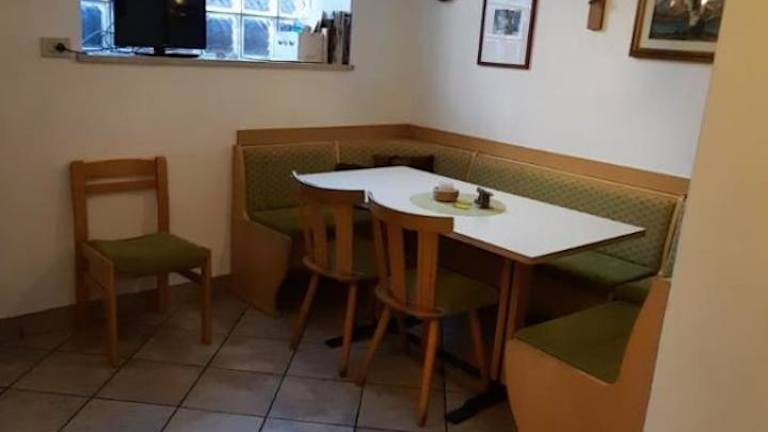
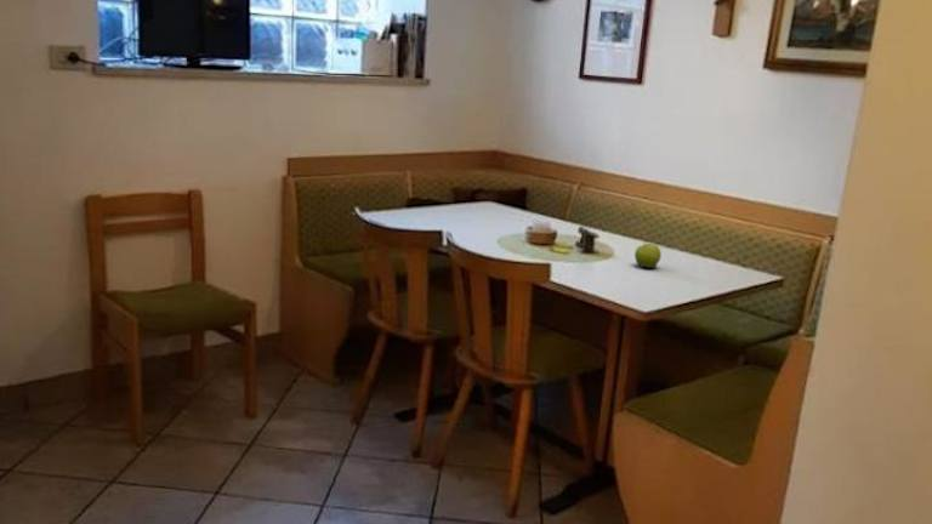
+ fruit [633,241,663,269]
